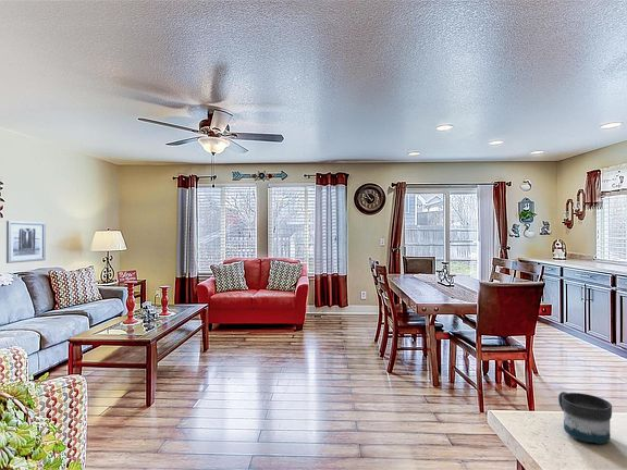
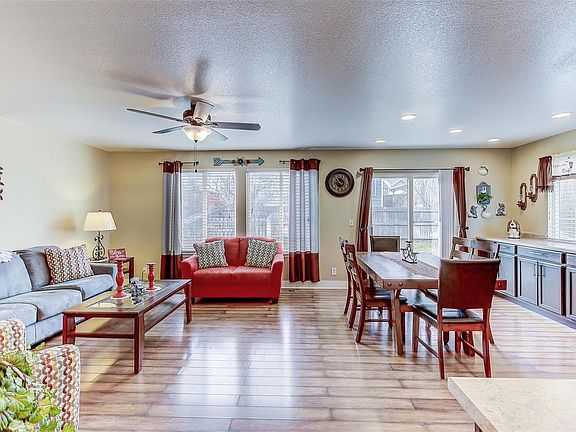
- mug [557,391,613,445]
- wall art [5,220,47,264]
